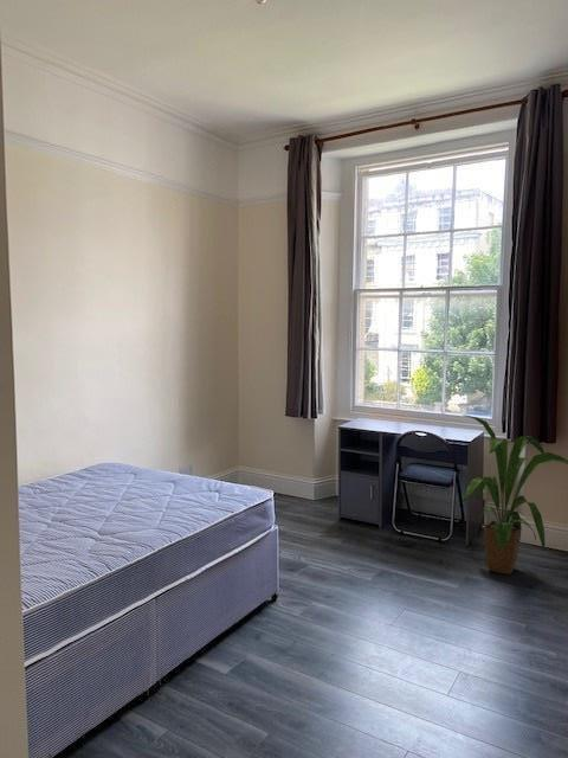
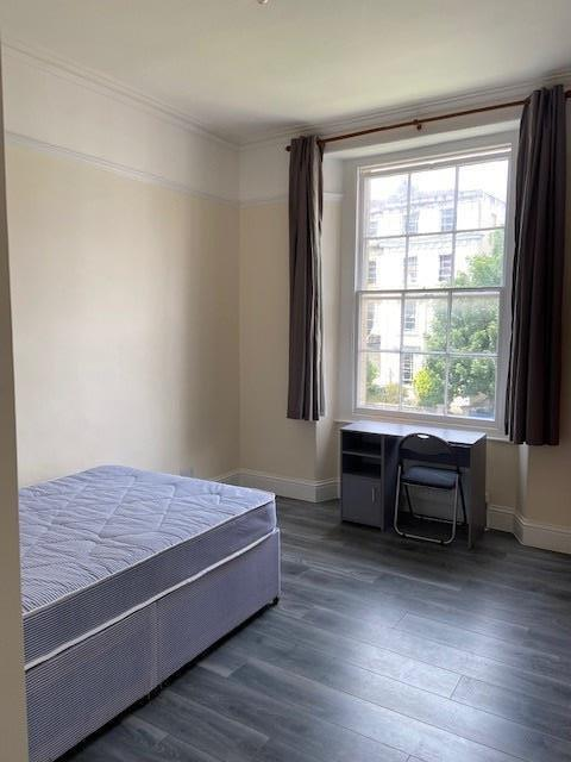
- house plant [460,415,568,576]
